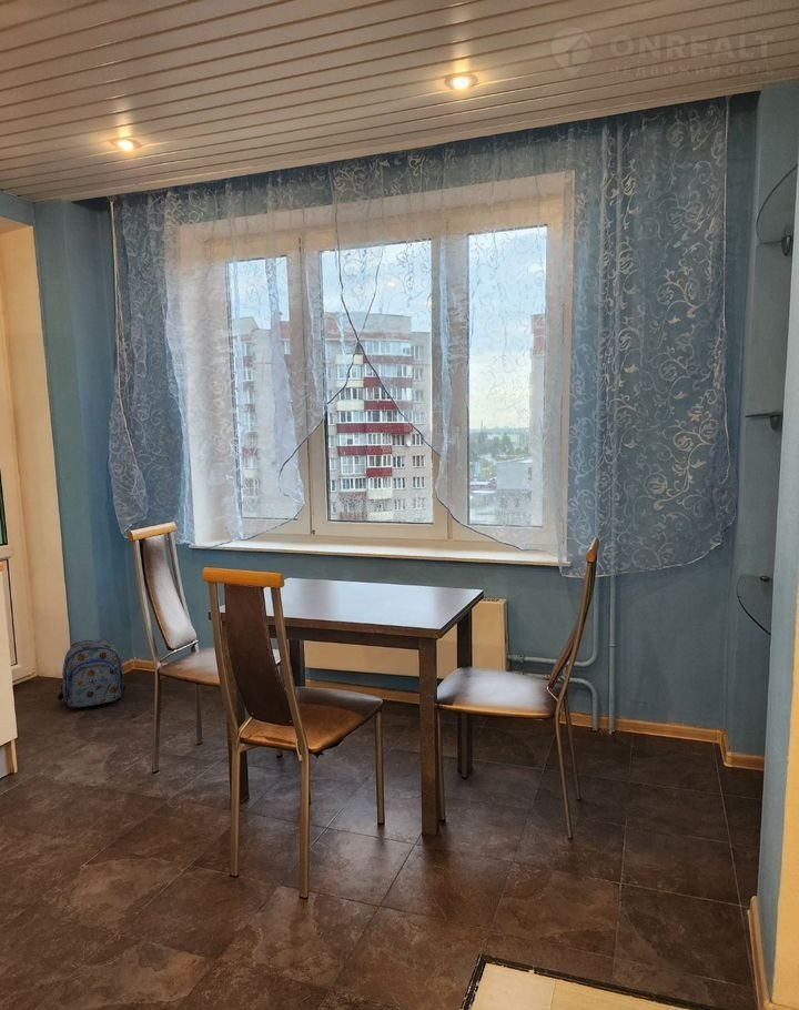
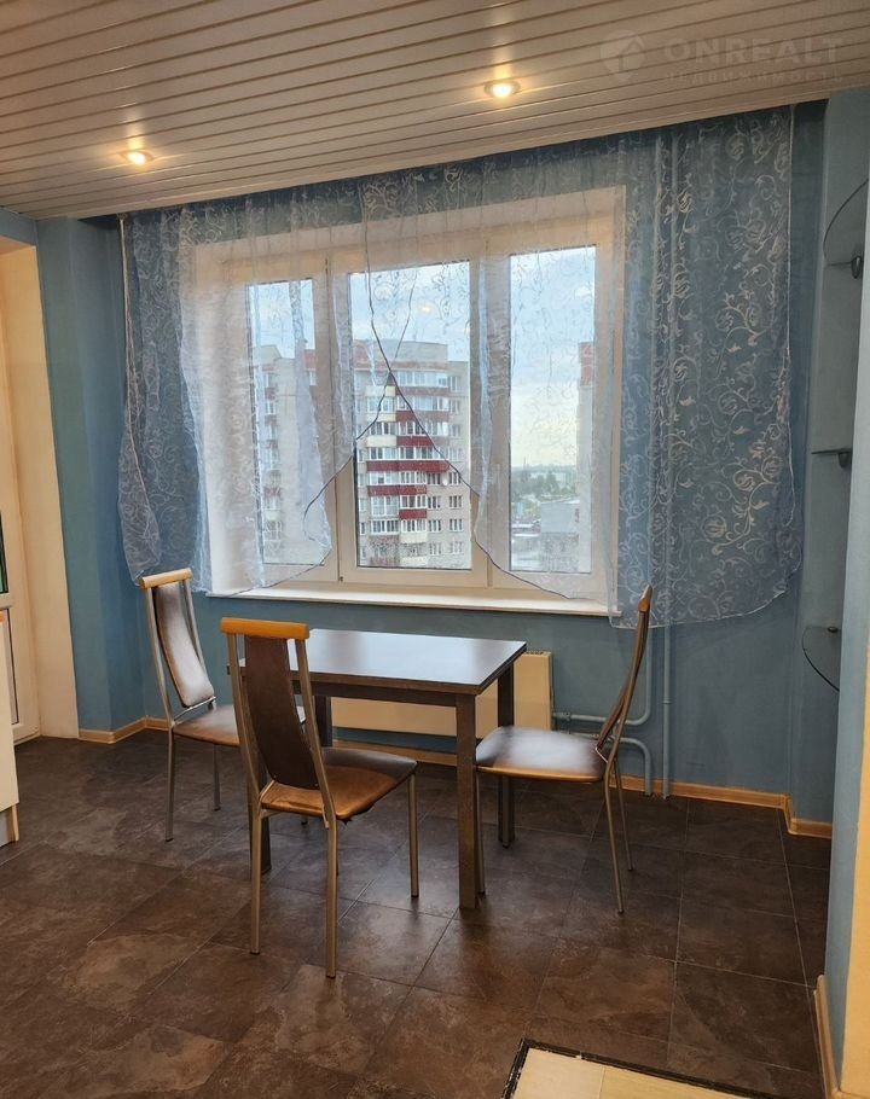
- backpack [55,639,128,709]
